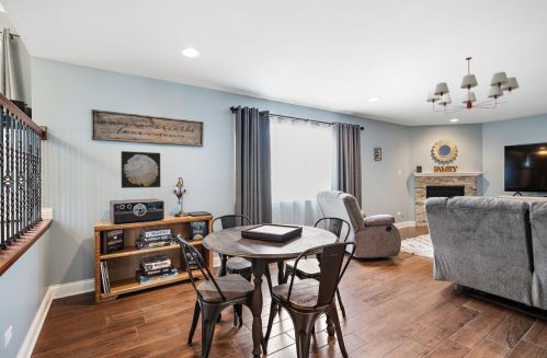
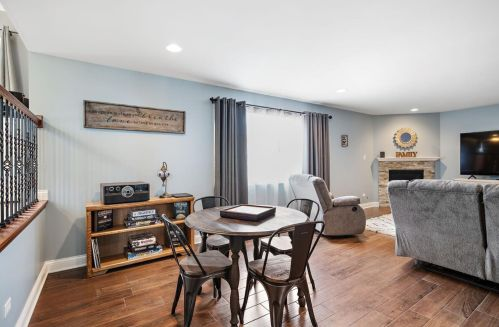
- chandelier [425,56,521,115]
- wall art [121,150,161,189]
